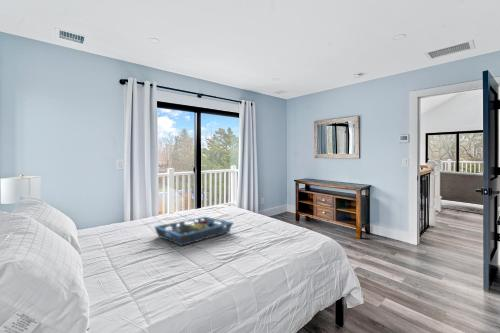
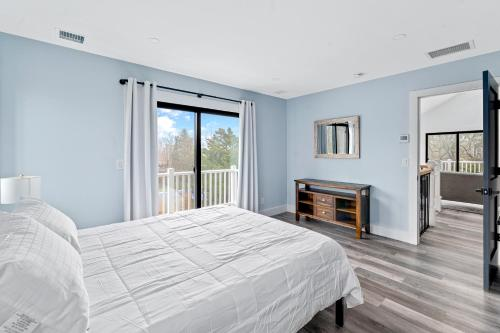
- serving tray [154,216,235,247]
